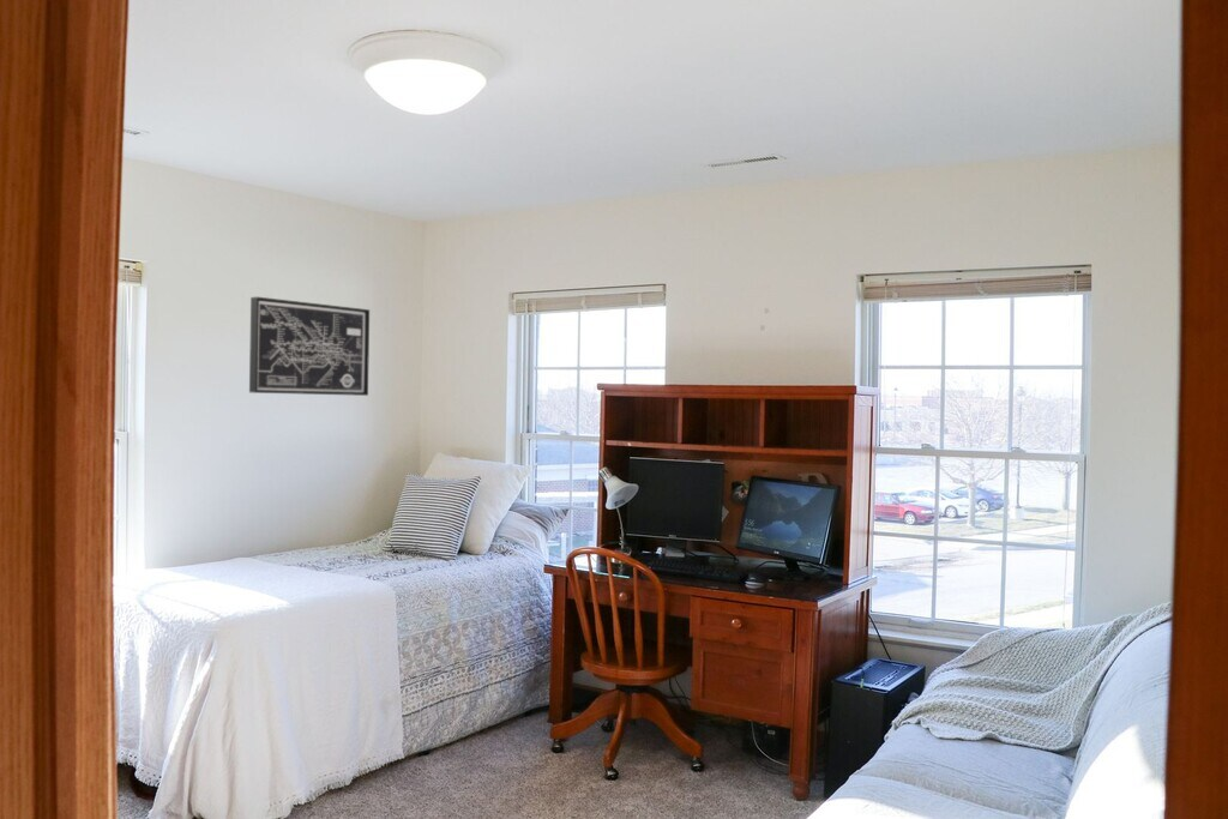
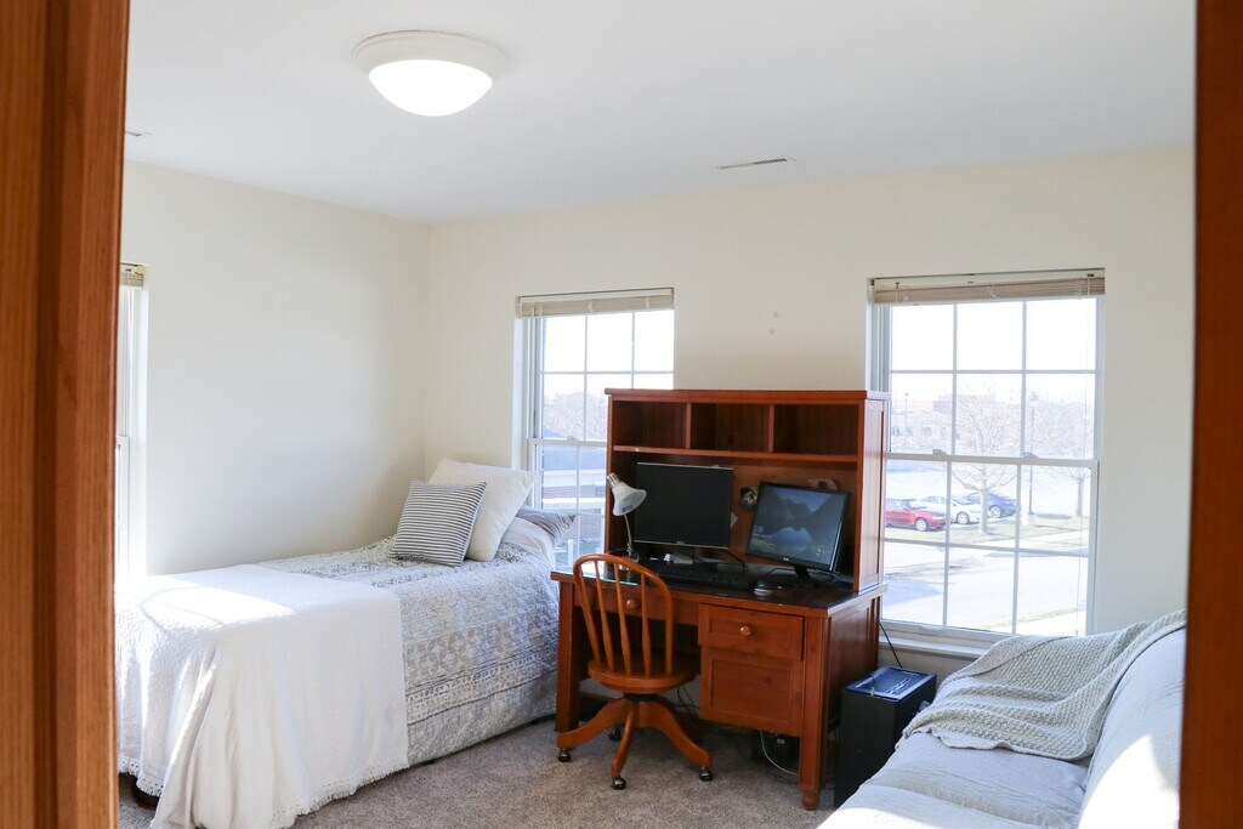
- wall art [248,296,371,397]
